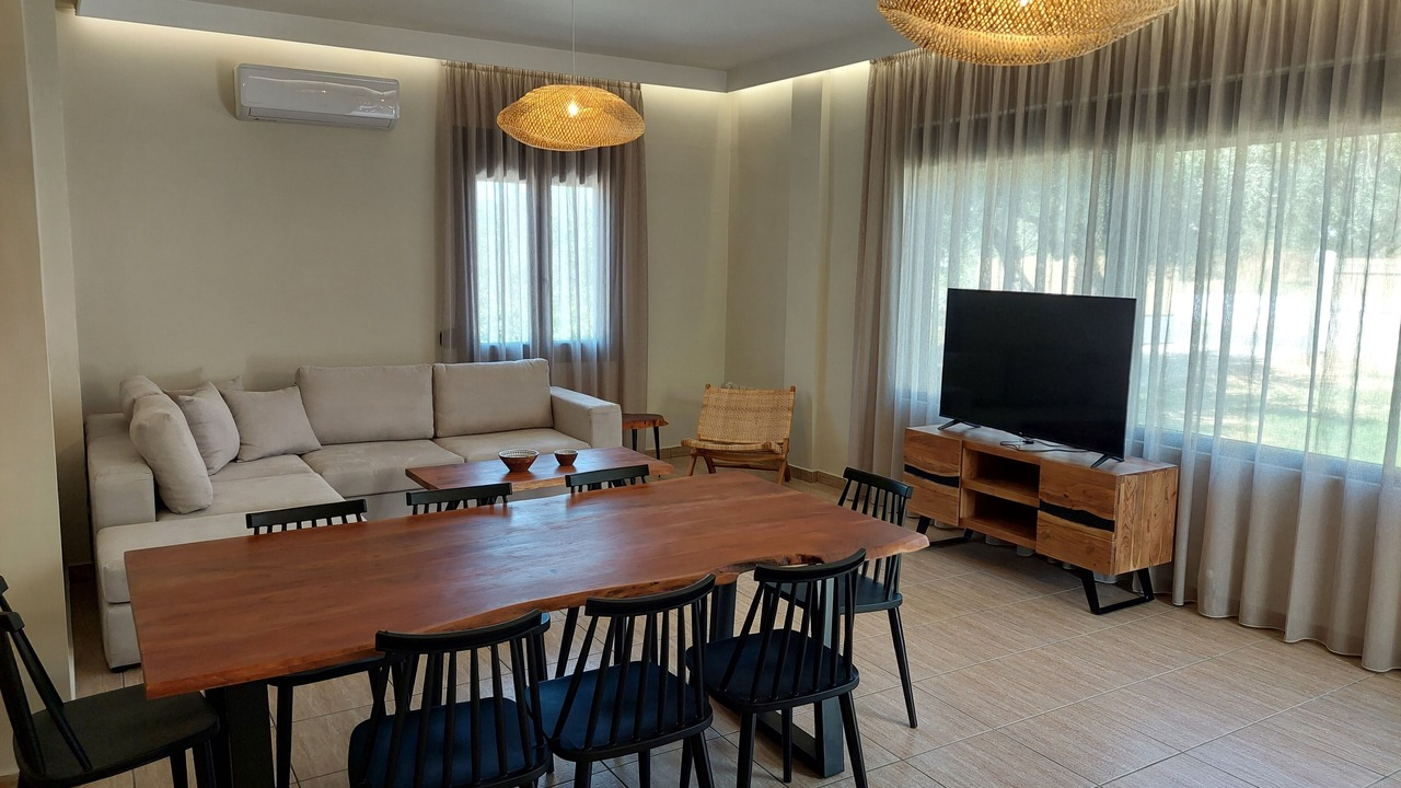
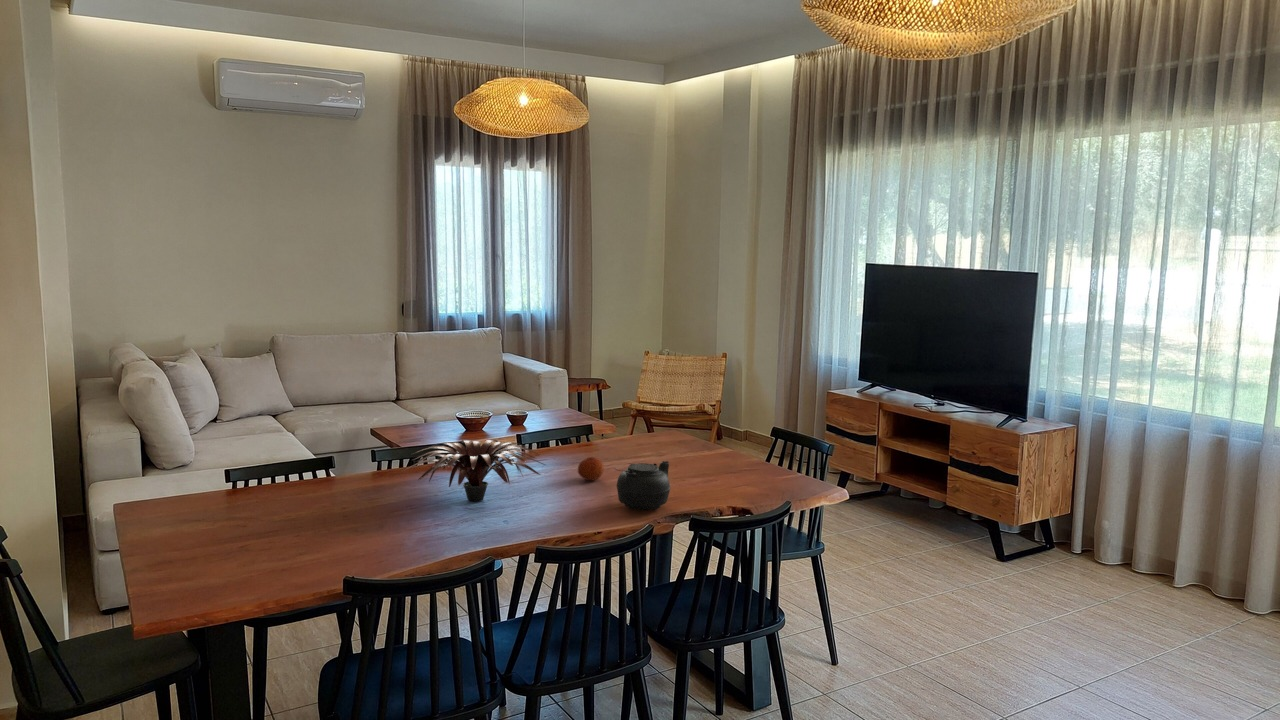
+ fruit [577,456,605,481]
+ teapot [613,460,671,512]
+ plant [402,439,547,503]
